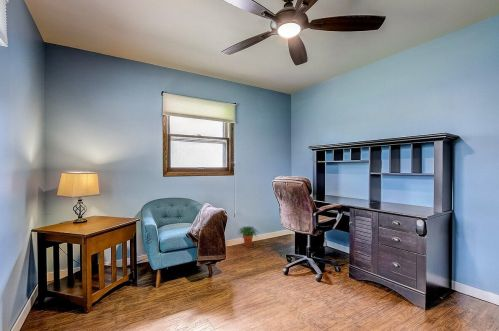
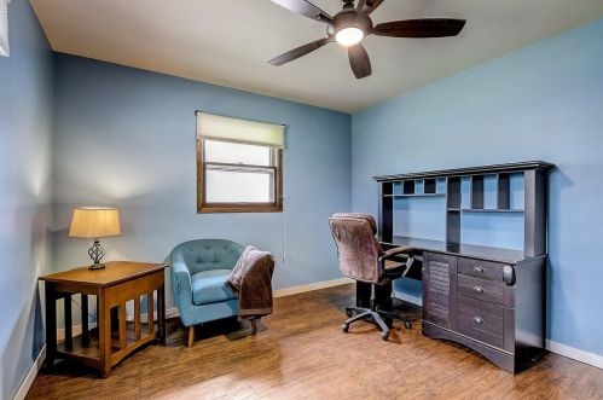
- potted plant [236,225,260,248]
